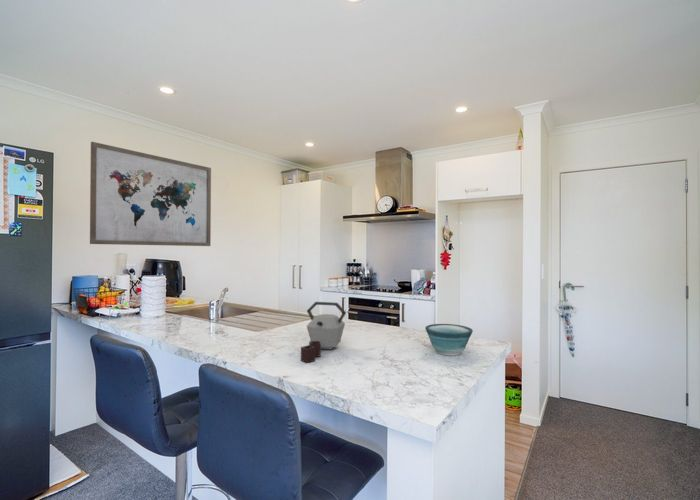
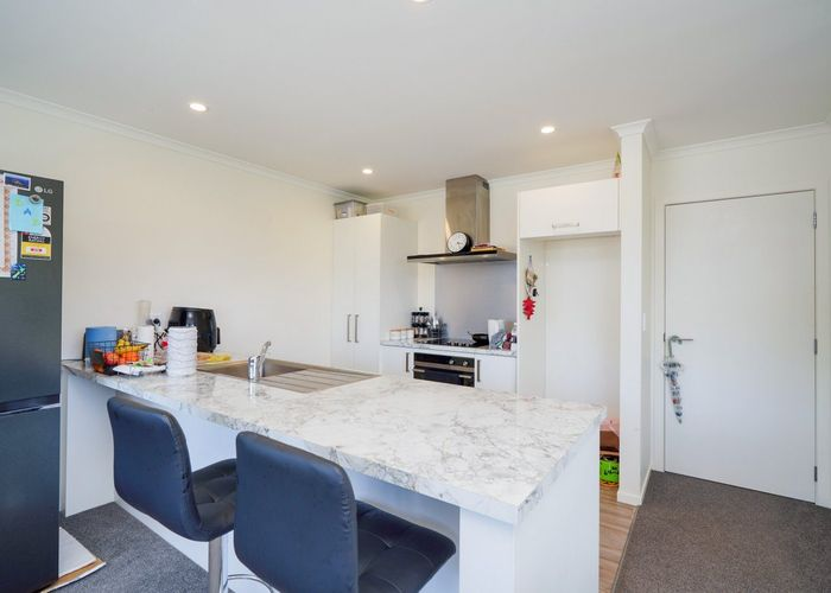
- kettle [300,301,347,364]
- bowl [424,323,474,357]
- wall art [89,141,212,247]
